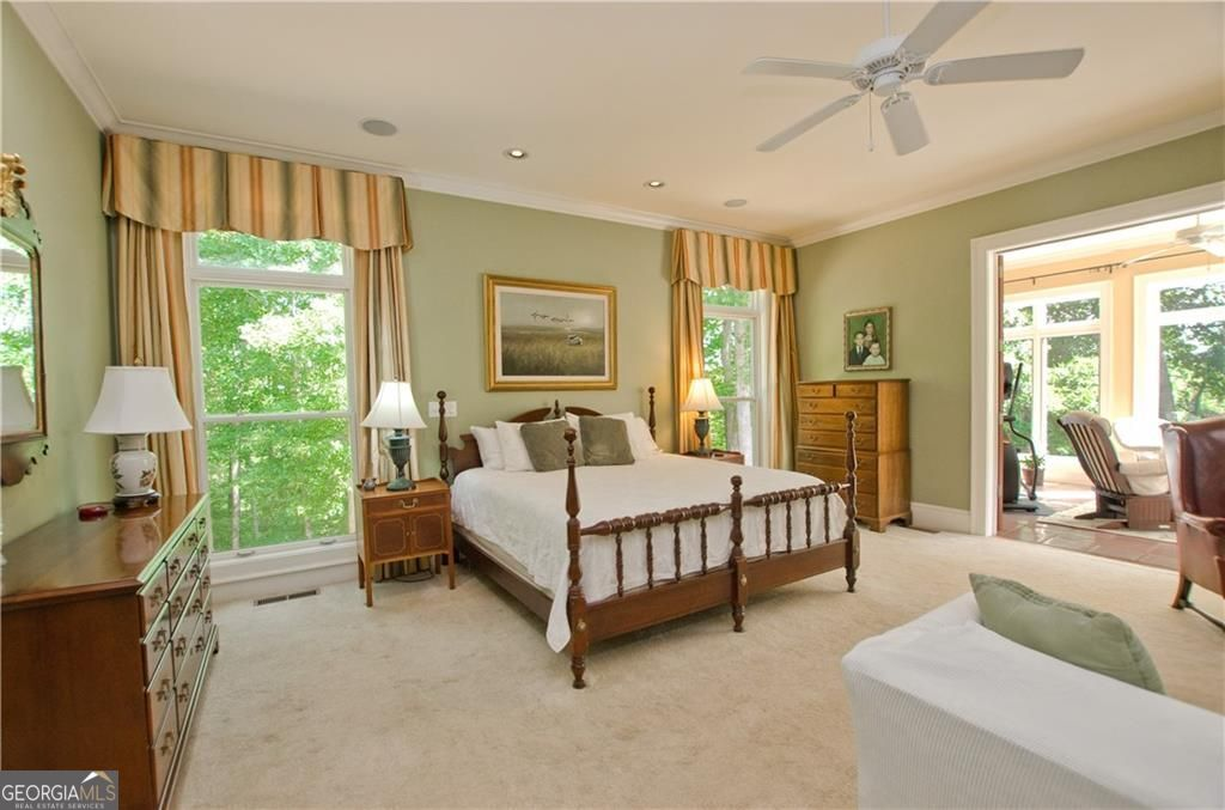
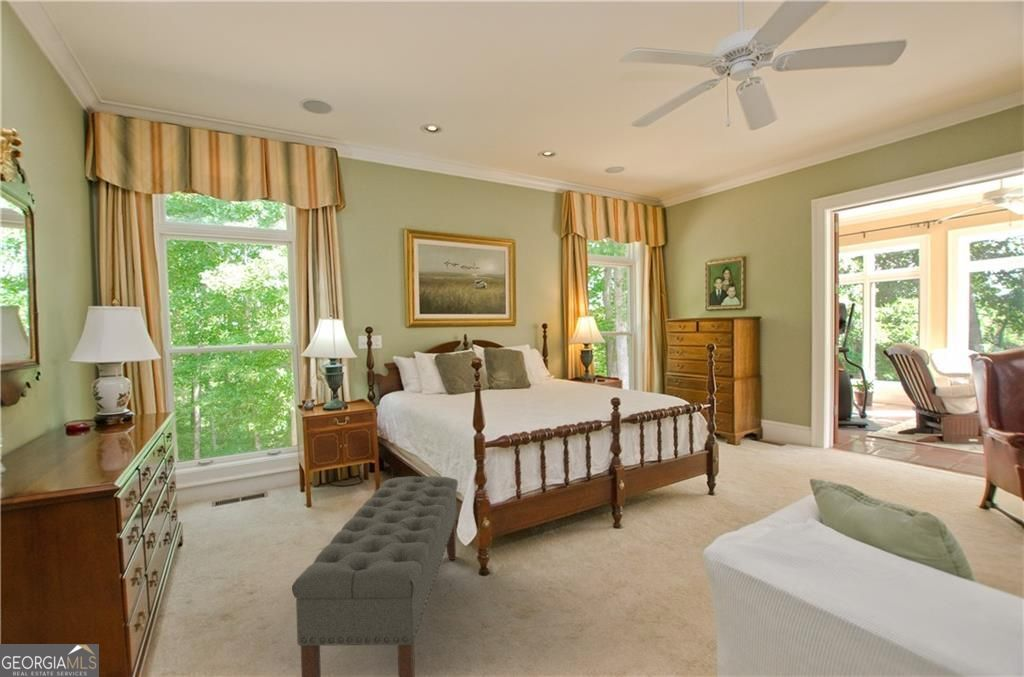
+ bench [291,475,459,677]
